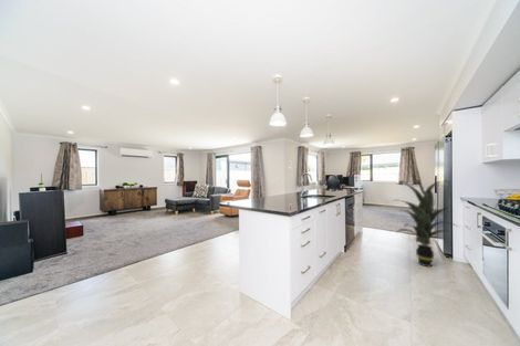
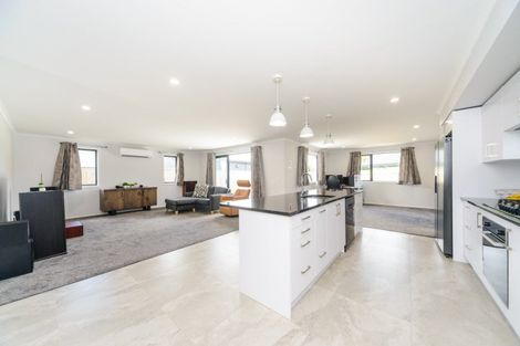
- indoor plant [392,176,461,268]
